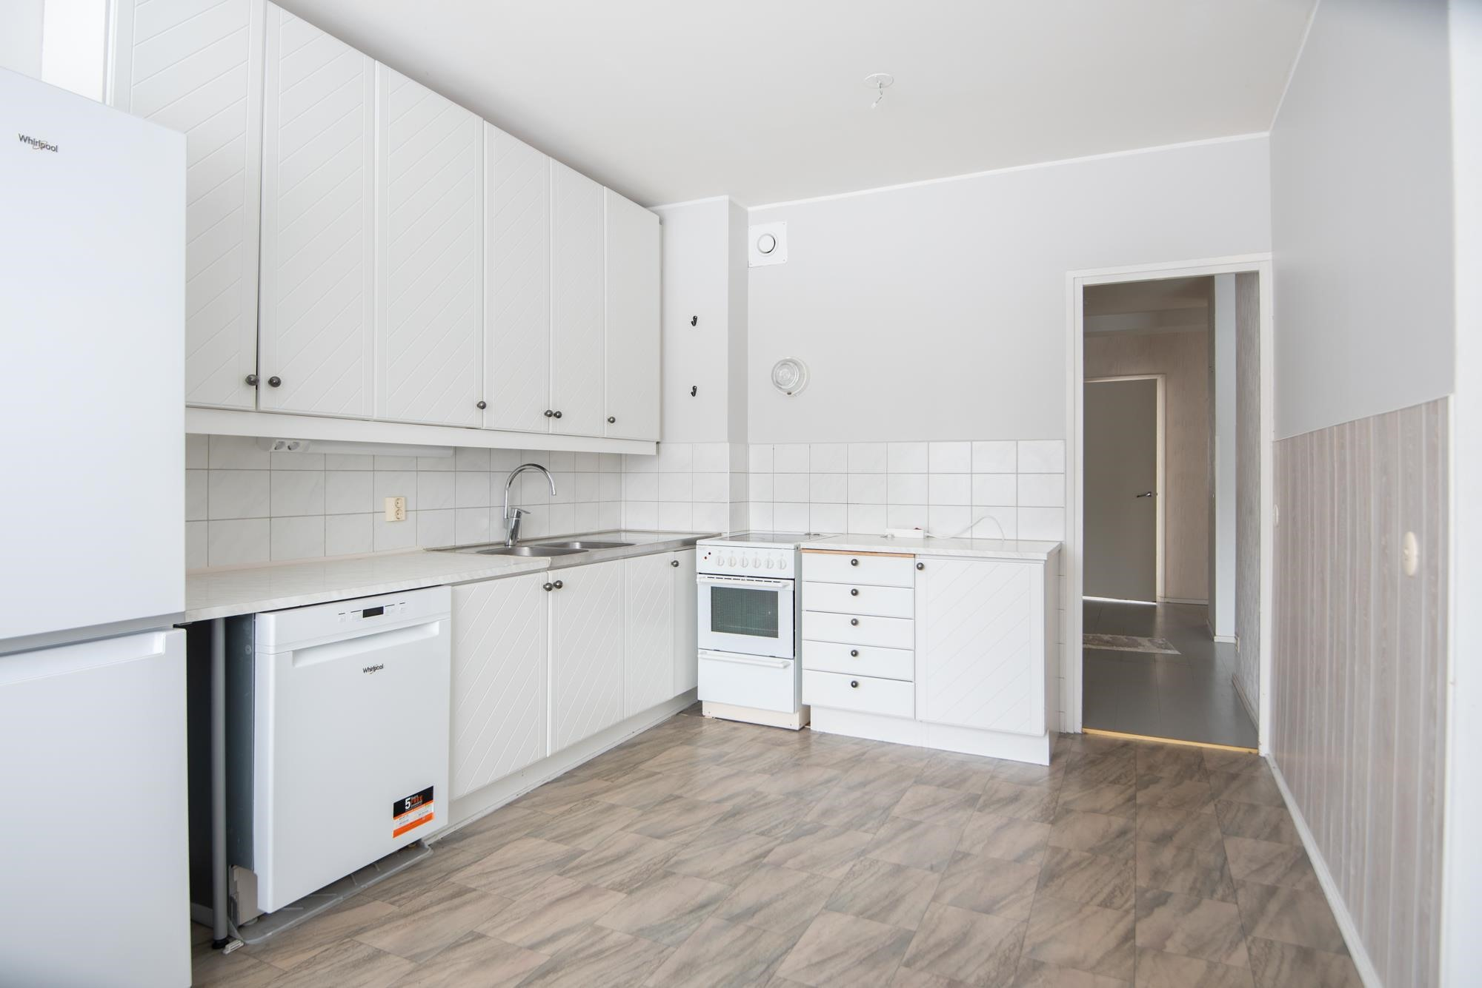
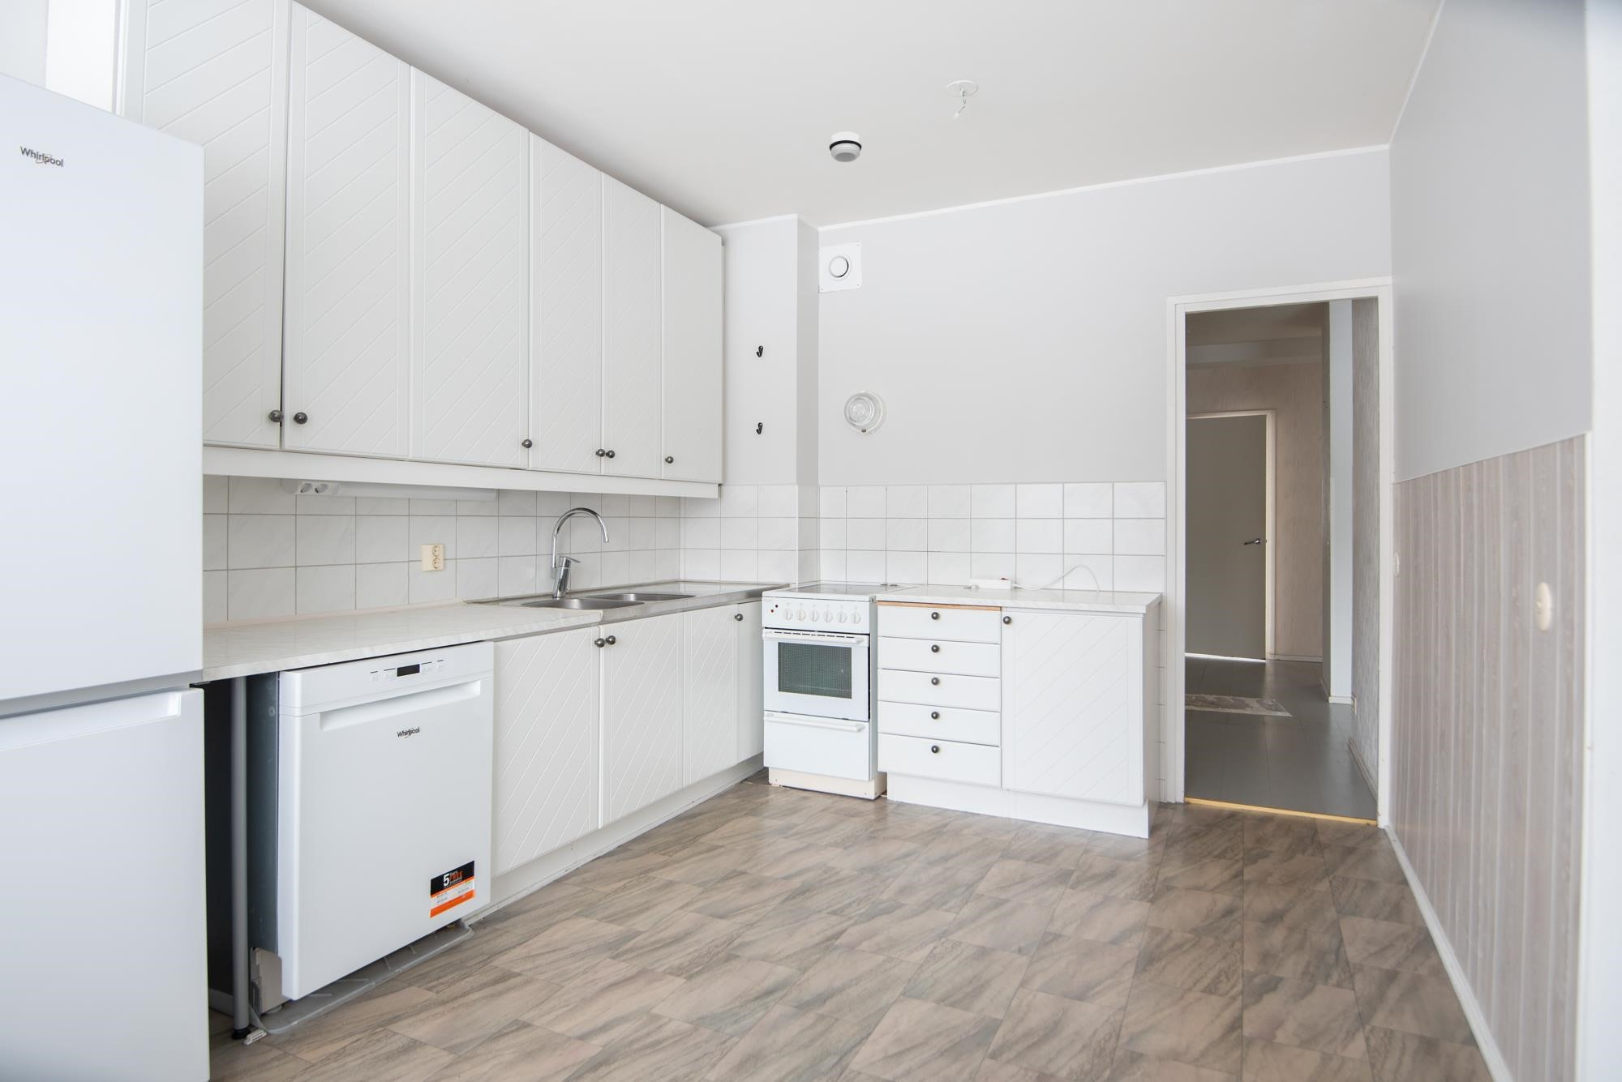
+ smoke detector [829,132,862,163]
